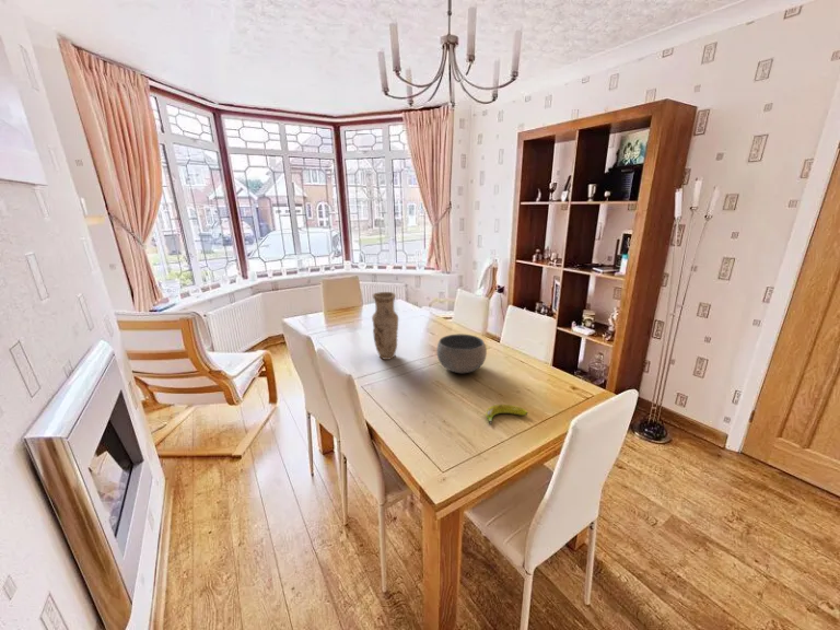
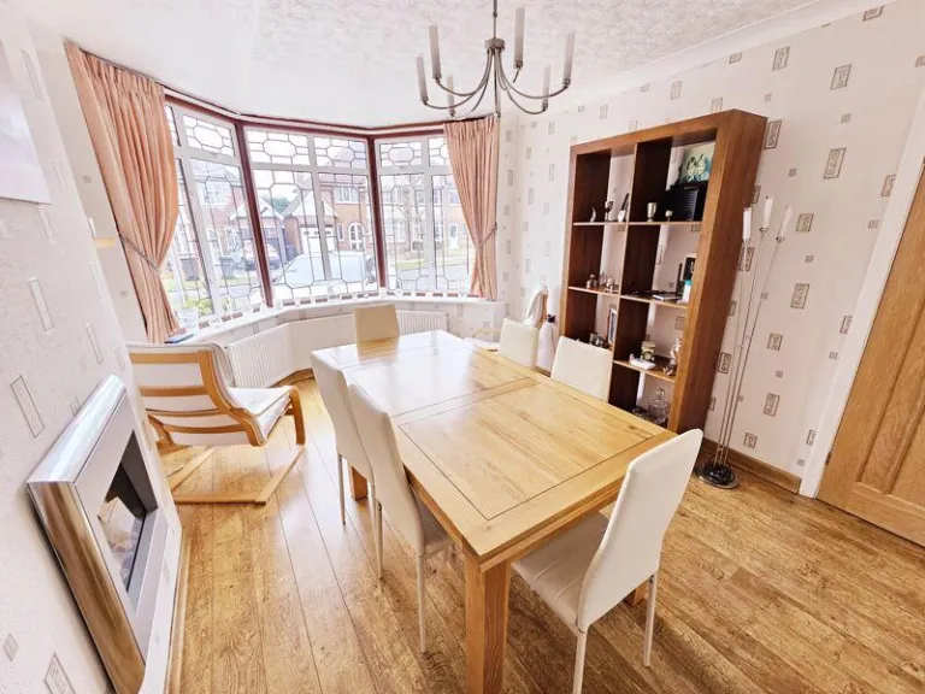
- bowl [435,332,488,374]
- vase [371,291,399,361]
- banana [485,404,529,425]
